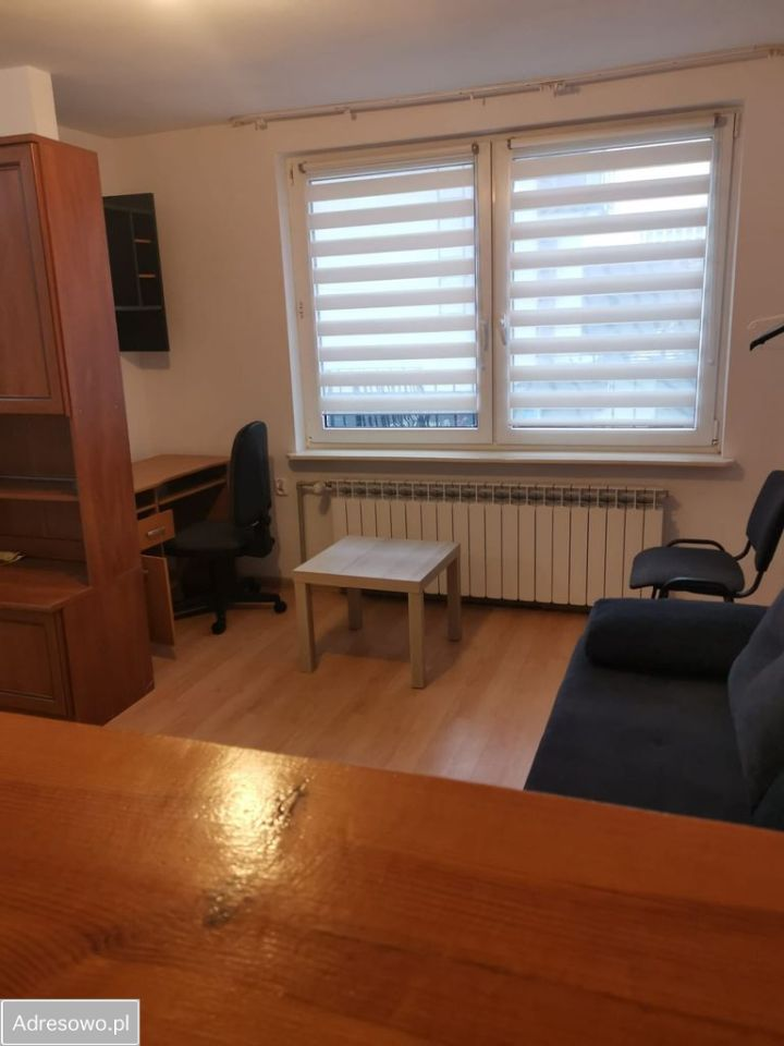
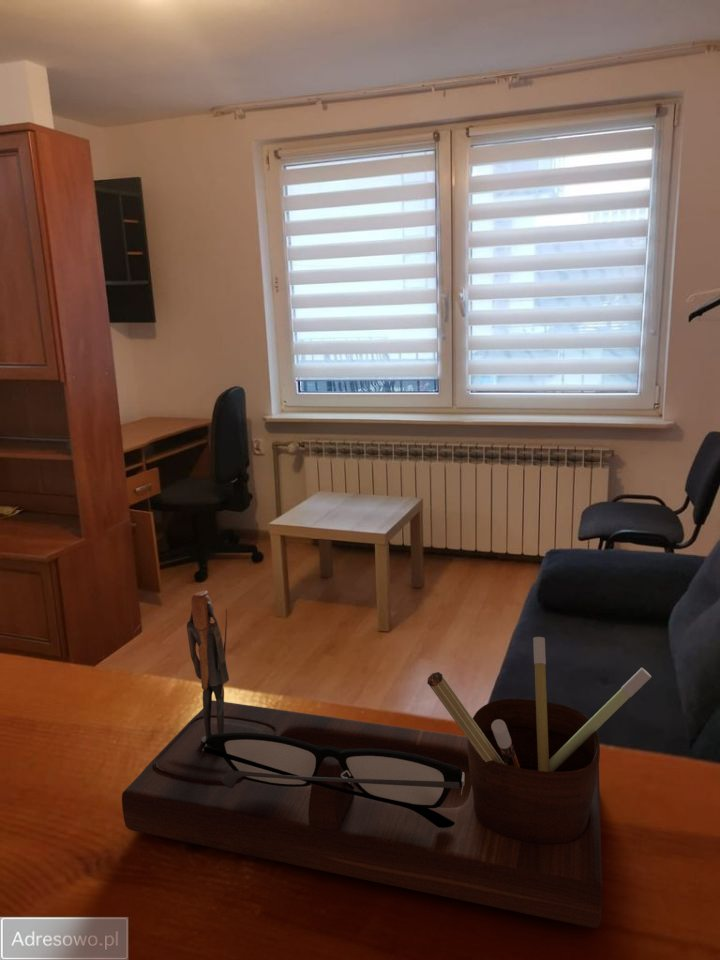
+ desk organizer [121,590,652,929]
